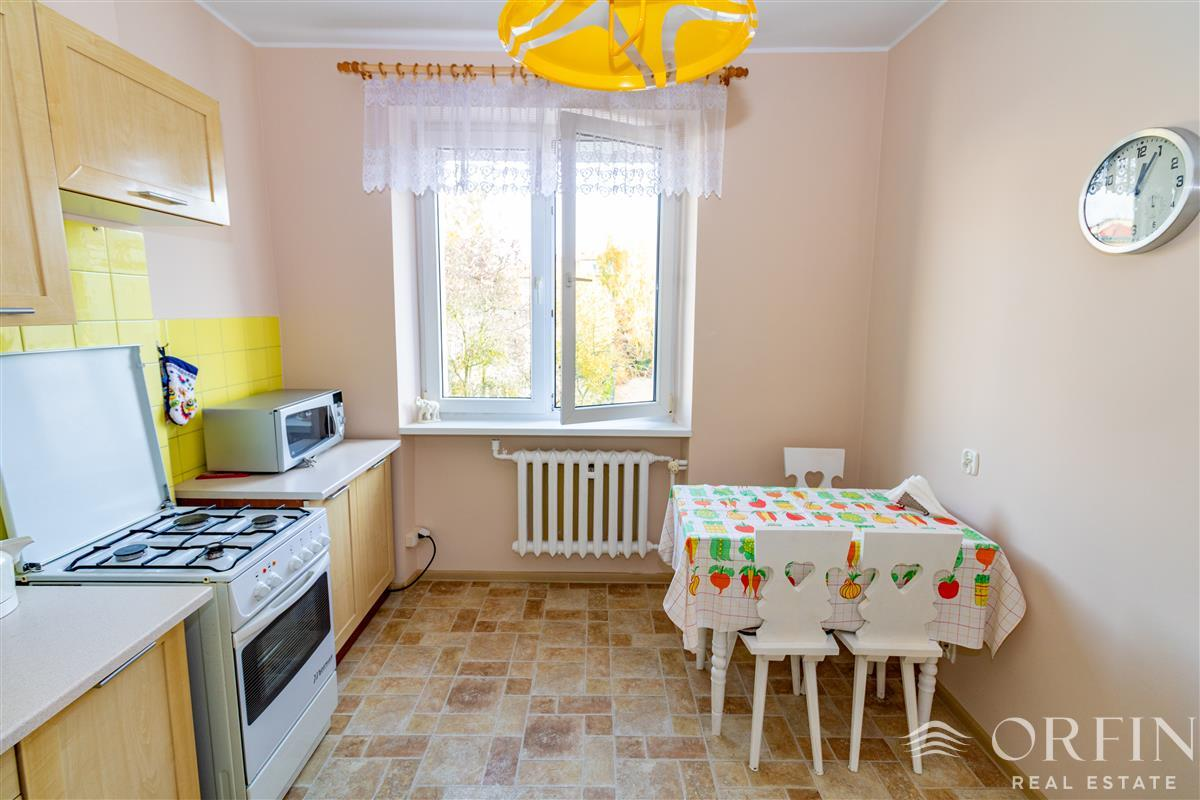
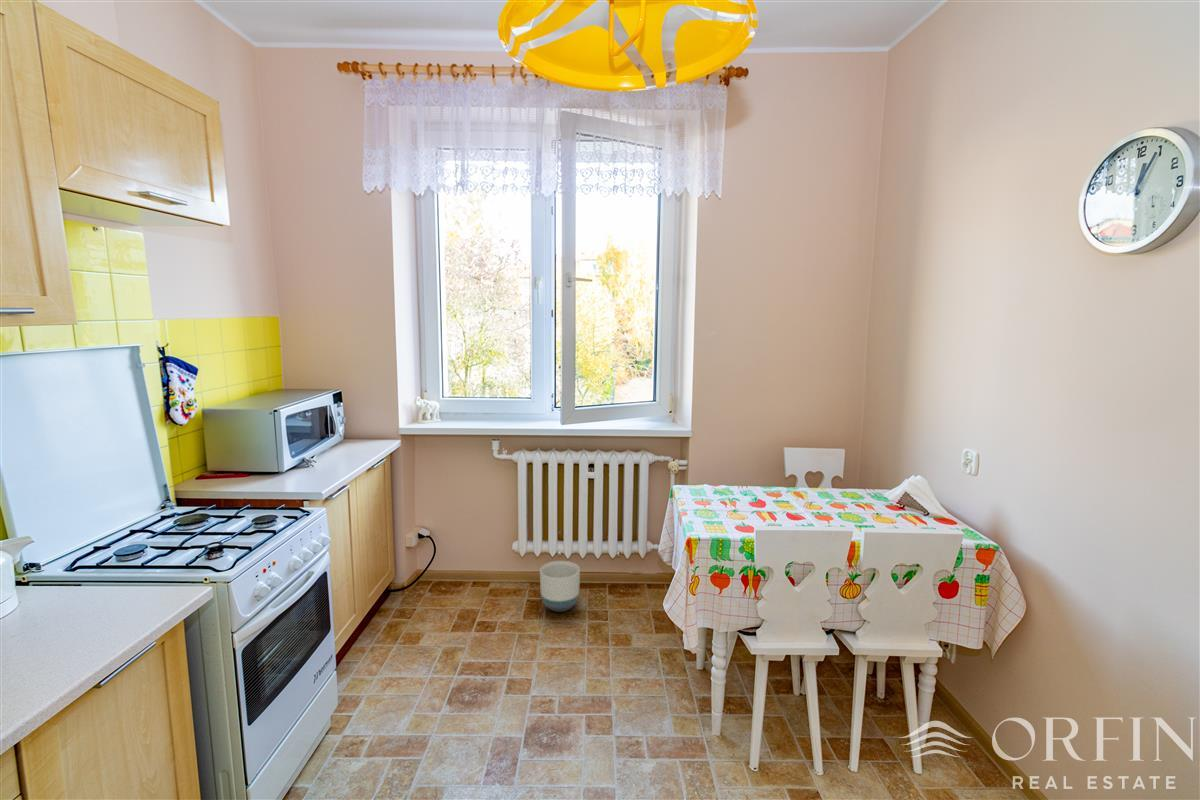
+ planter [539,560,581,613]
